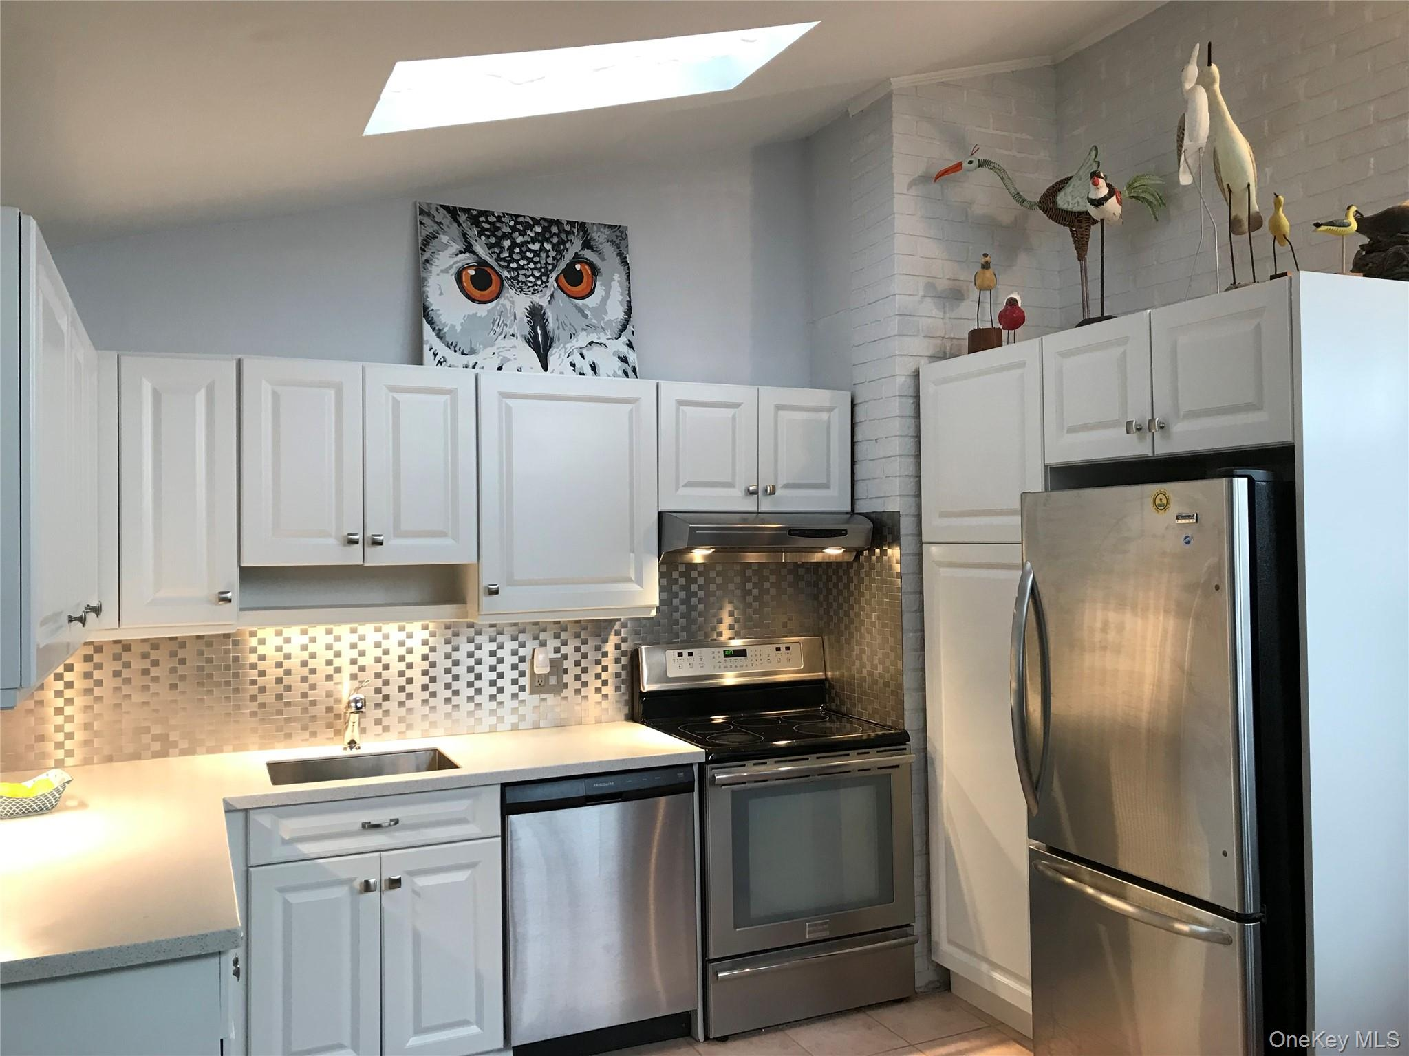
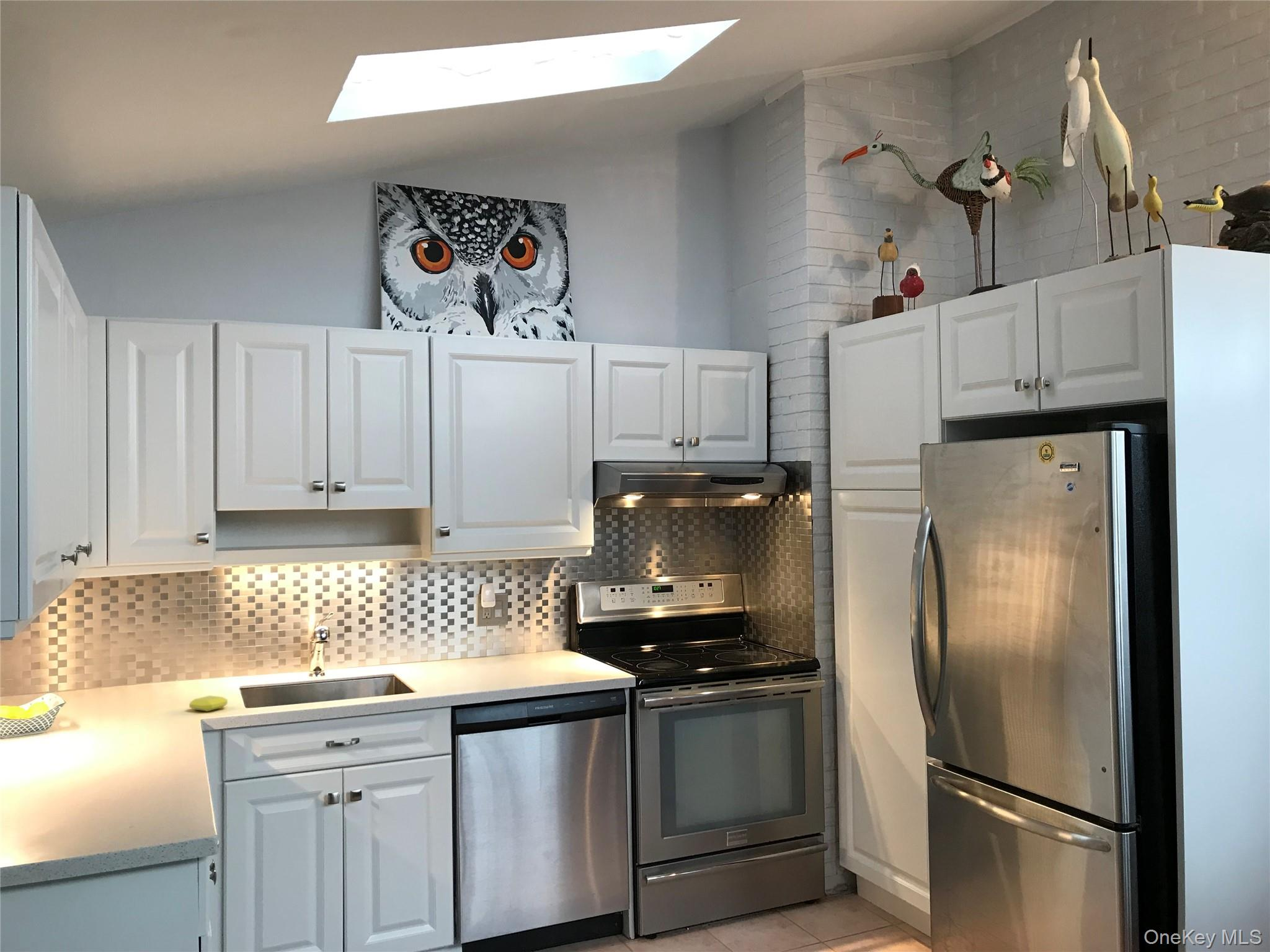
+ soap bar [189,695,228,712]
